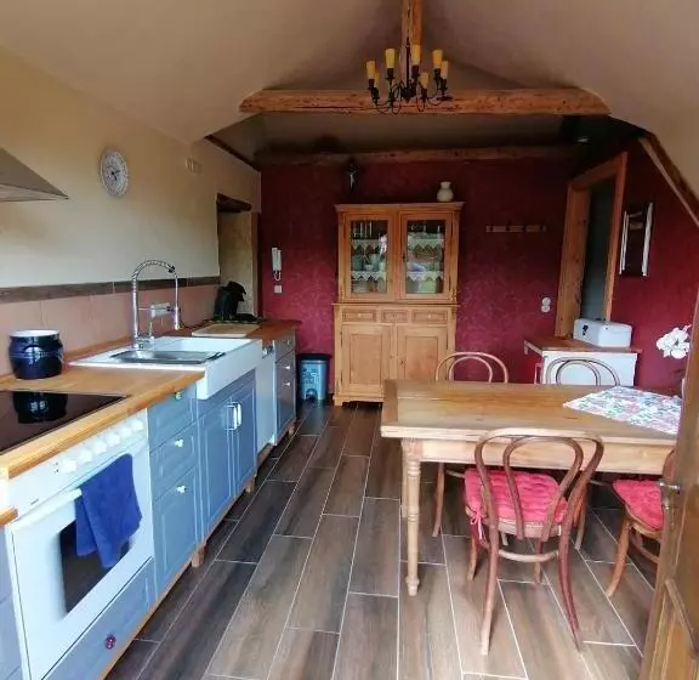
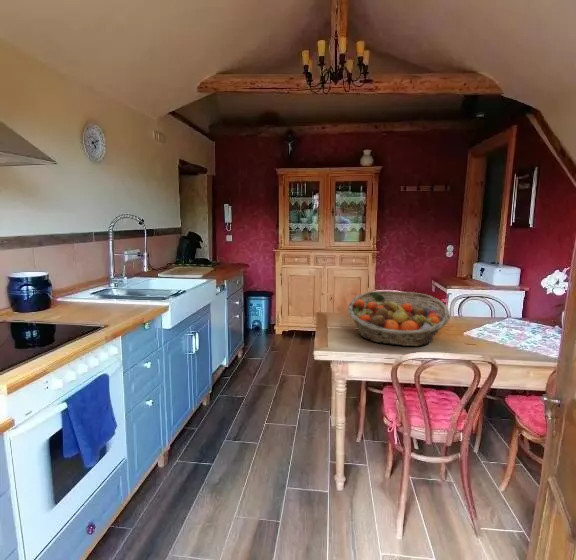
+ fruit basket [346,290,451,347]
